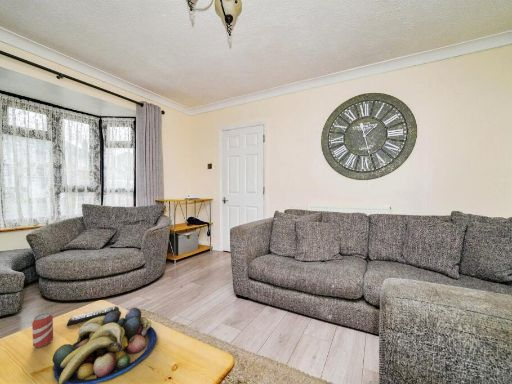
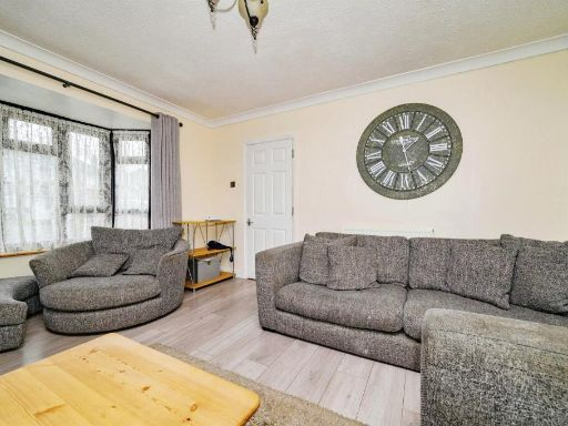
- beverage can [31,312,54,348]
- fruit bowl [51,307,158,384]
- remote control [66,305,120,327]
